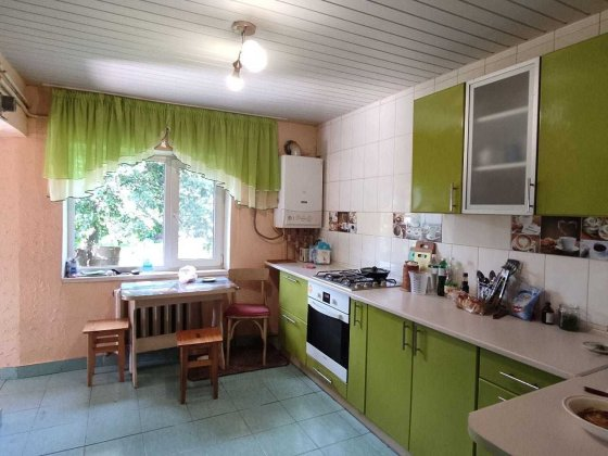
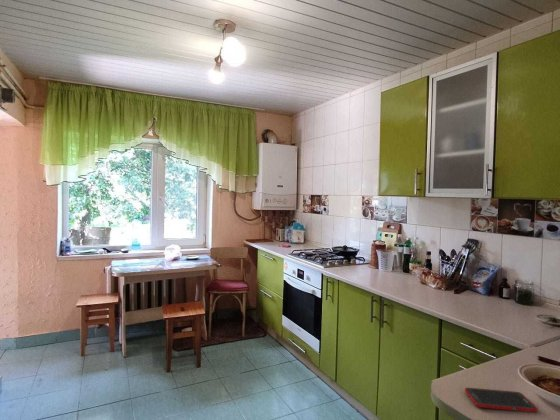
+ cell phone [464,387,539,413]
